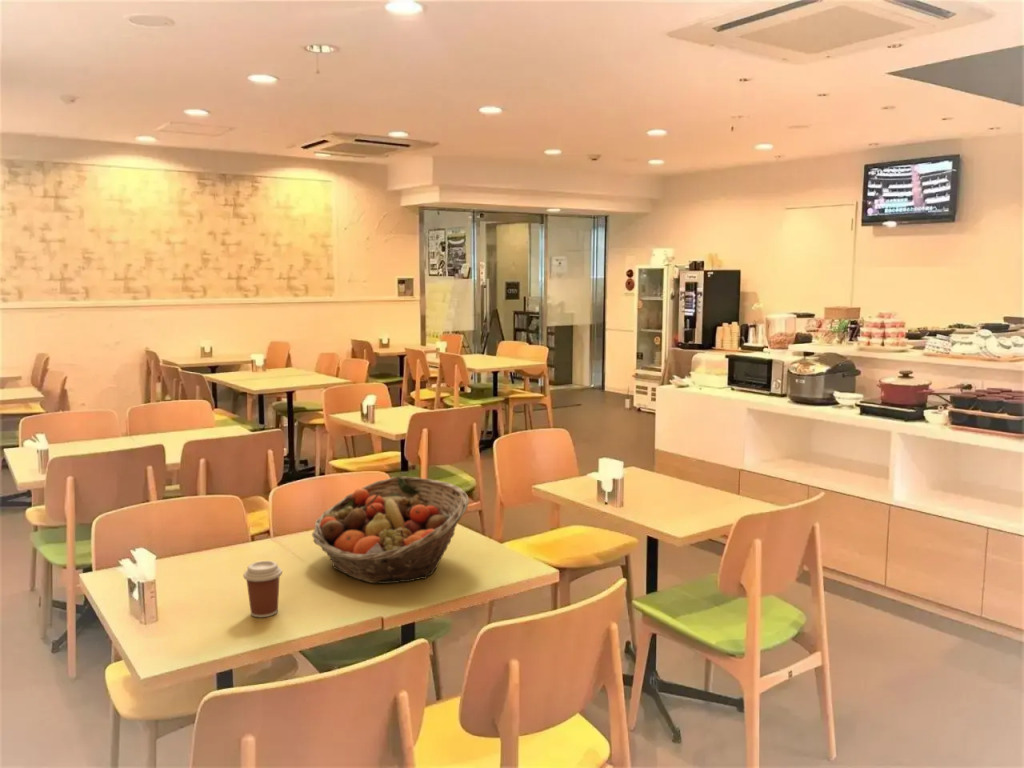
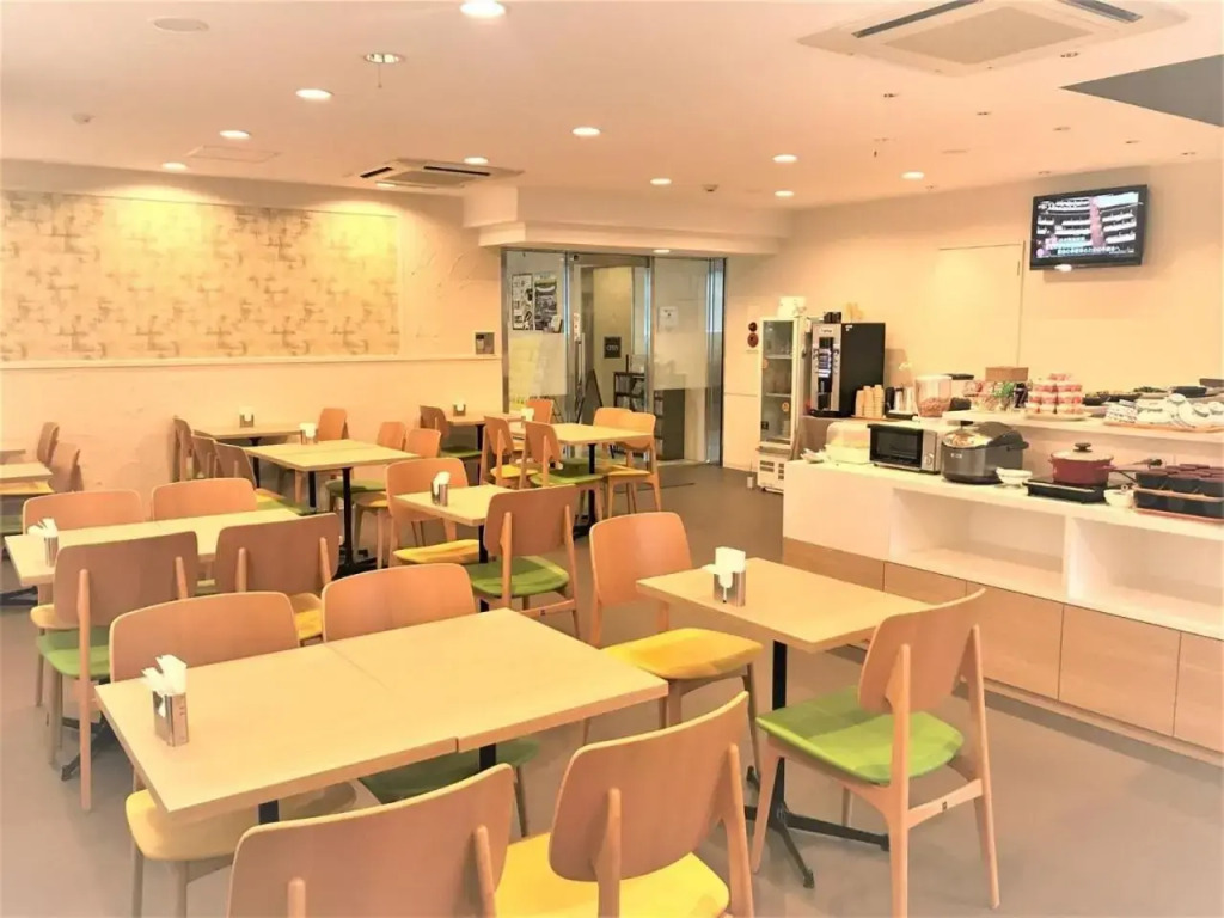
- fruit basket [311,475,470,584]
- coffee cup [242,560,283,618]
